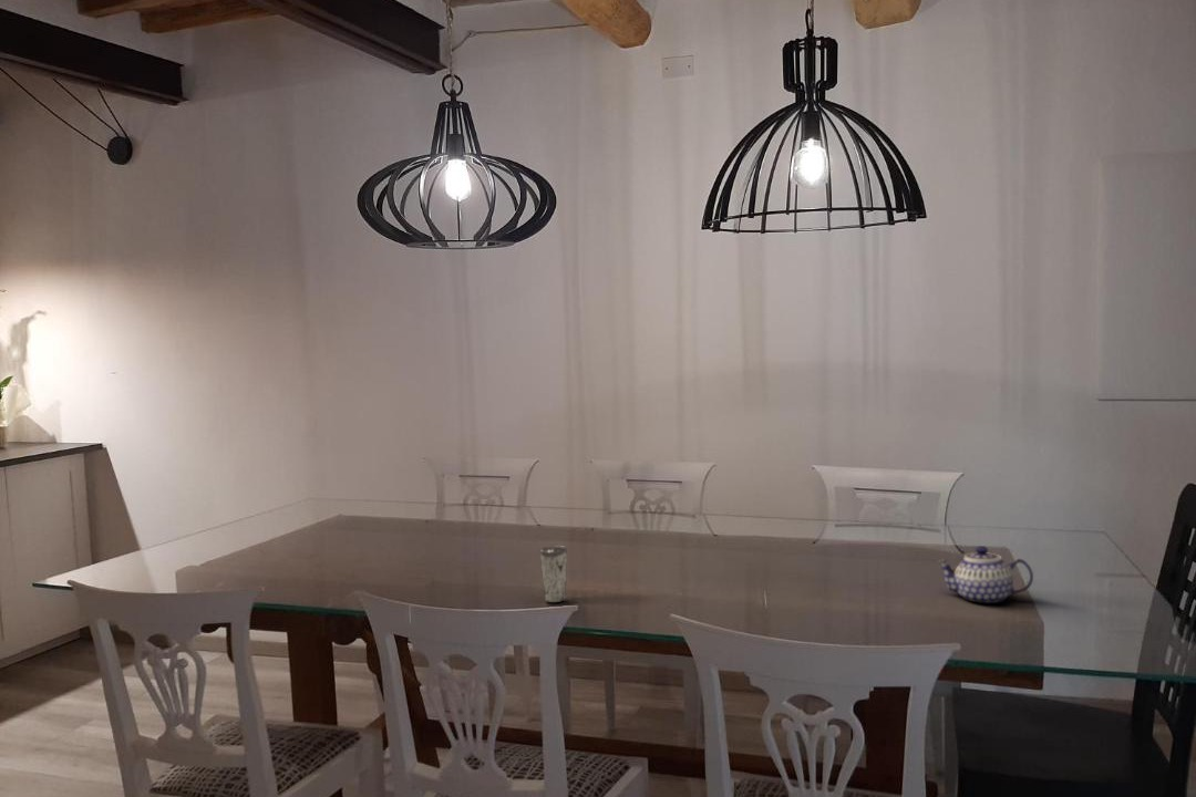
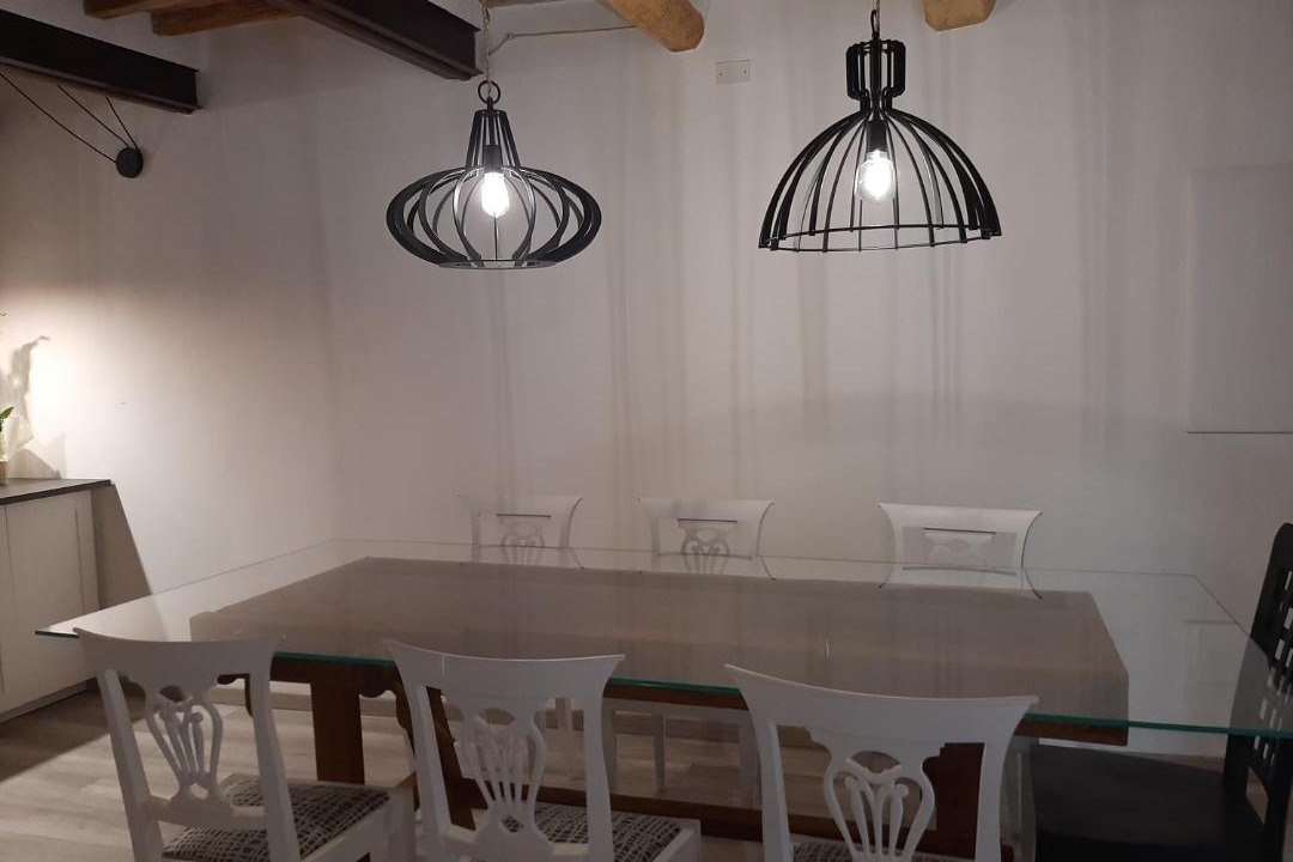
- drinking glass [539,545,568,603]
- teapot [937,545,1034,604]
